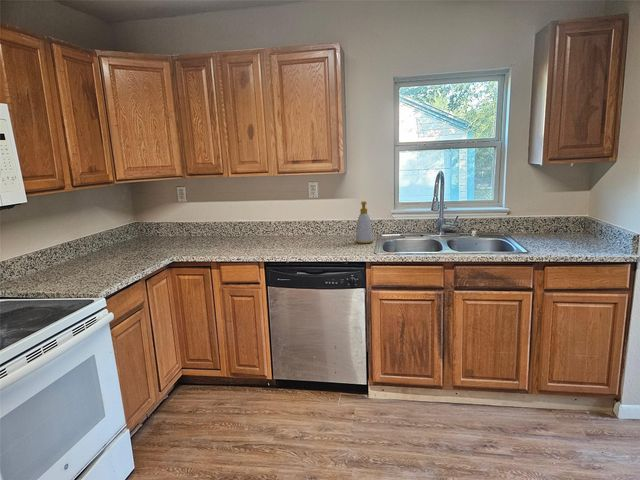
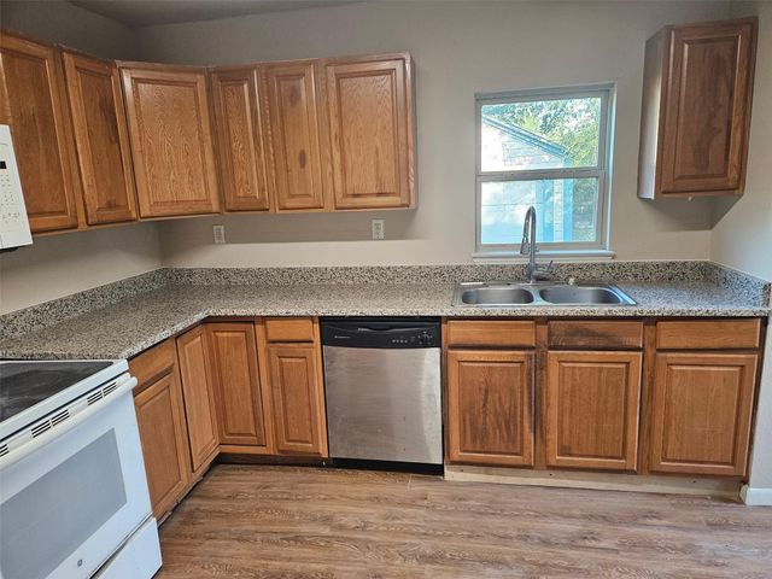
- soap bottle [355,200,374,244]
